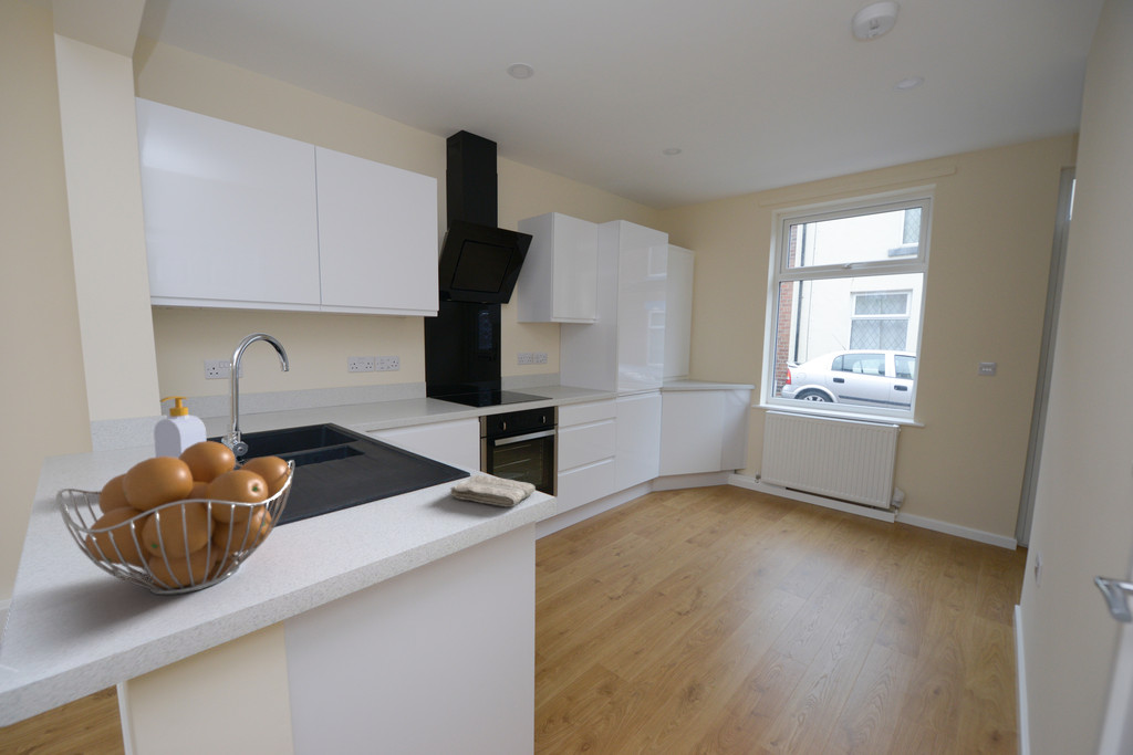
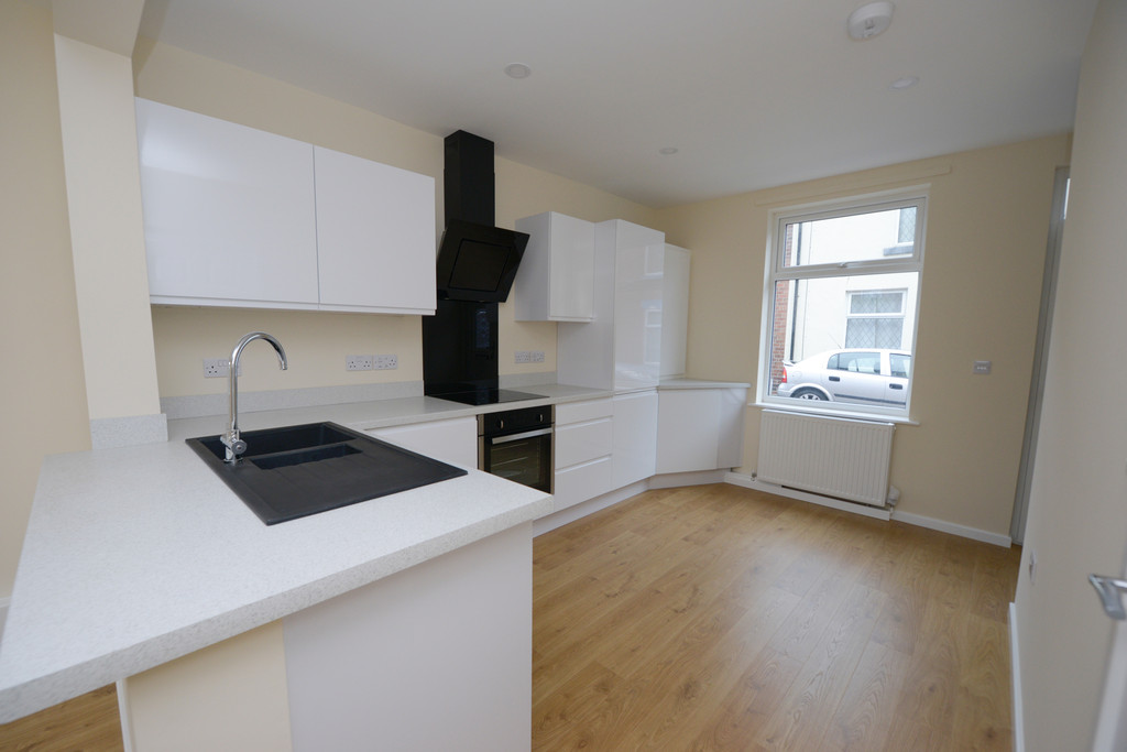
- soap bottle [153,395,207,459]
- washcloth [449,474,537,507]
- fruit basket [55,440,295,596]
